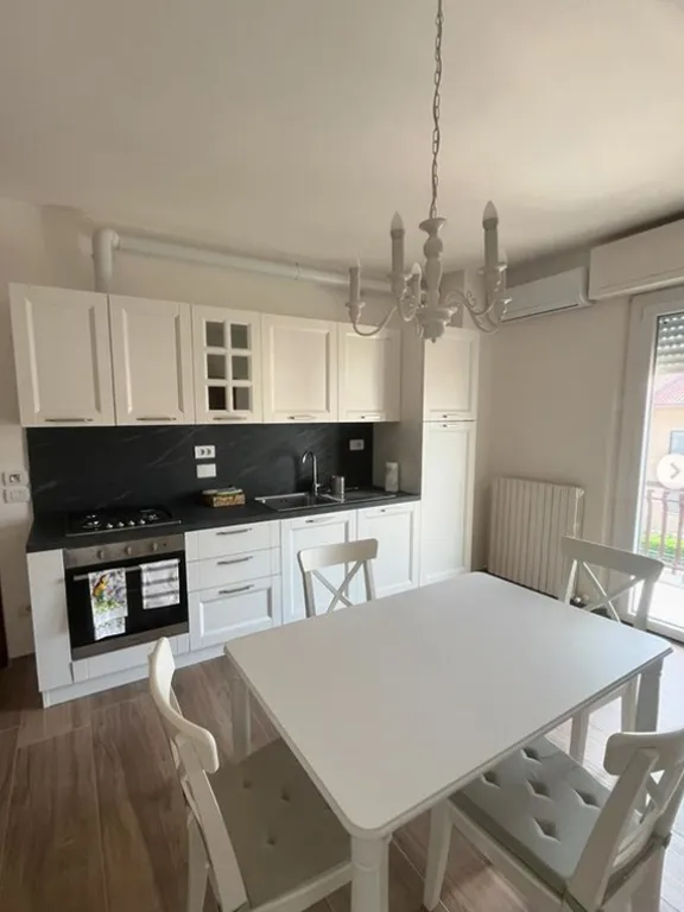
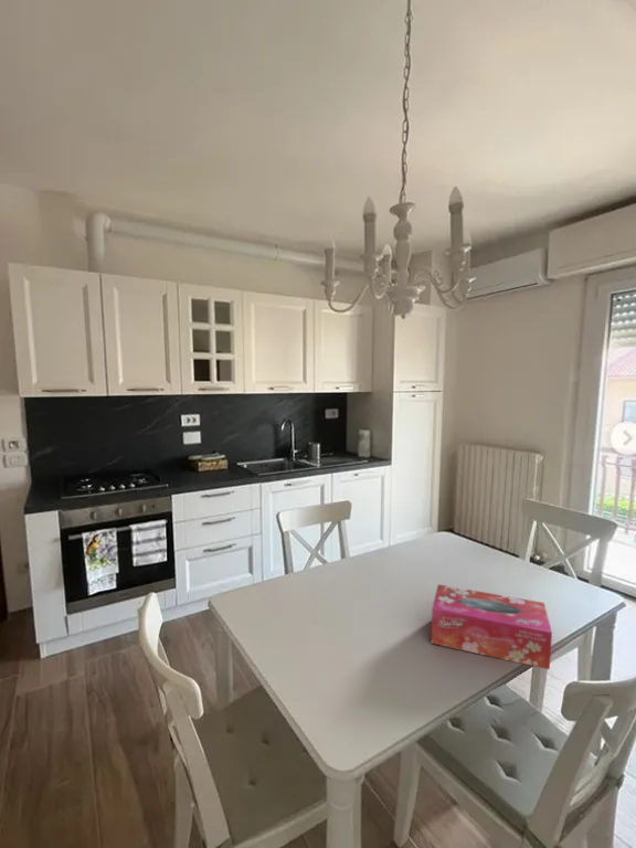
+ tissue box [430,583,553,670]
